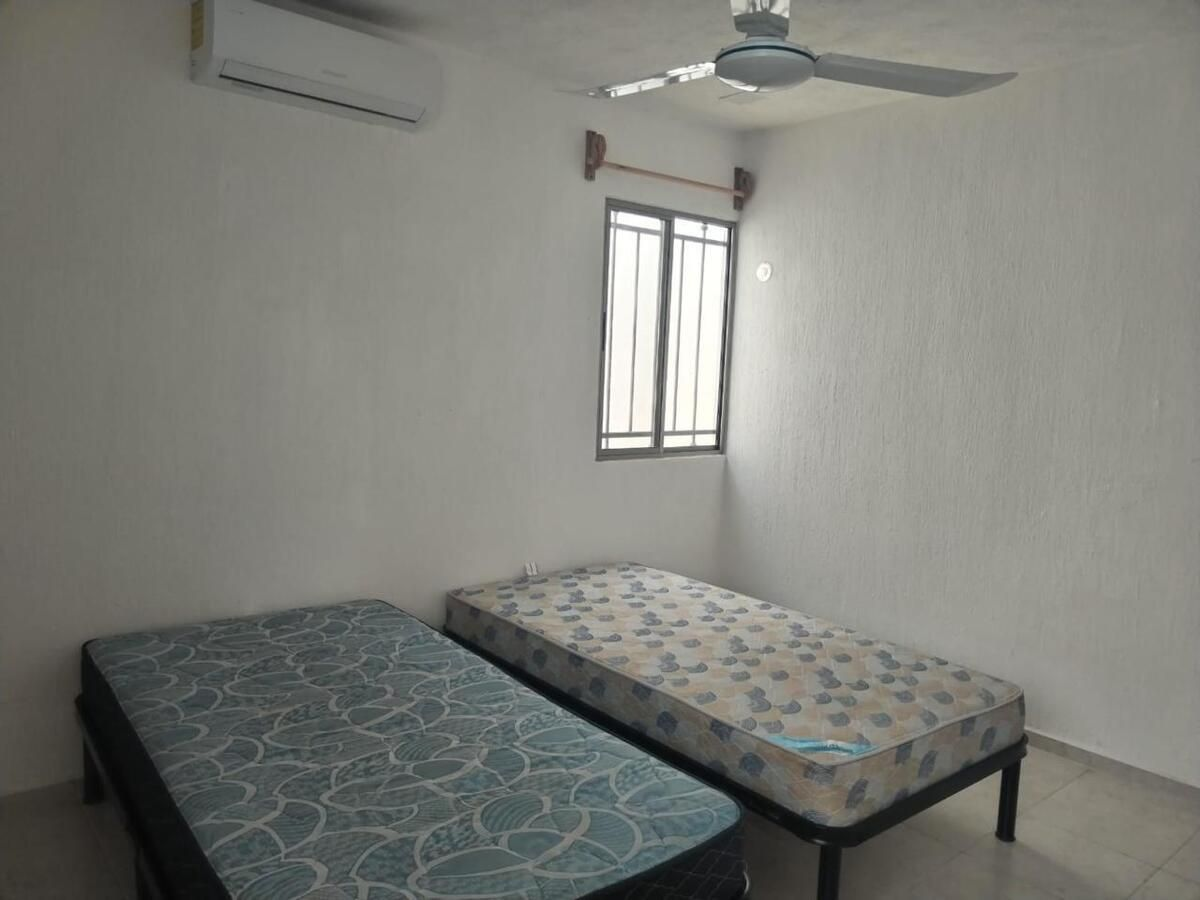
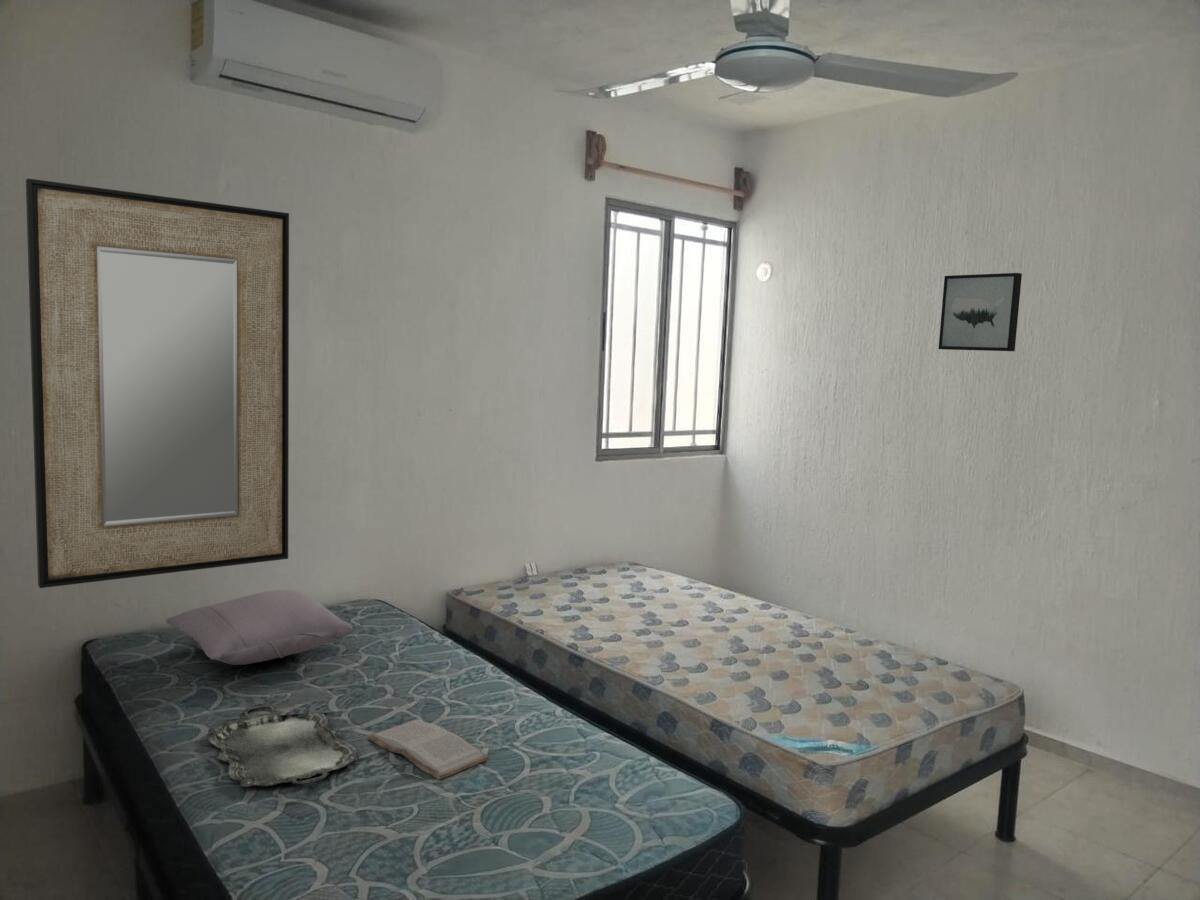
+ home mirror [25,177,290,589]
+ pillow [165,589,354,666]
+ serving tray [207,703,360,788]
+ wall art [937,272,1023,352]
+ book [367,718,489,781]
